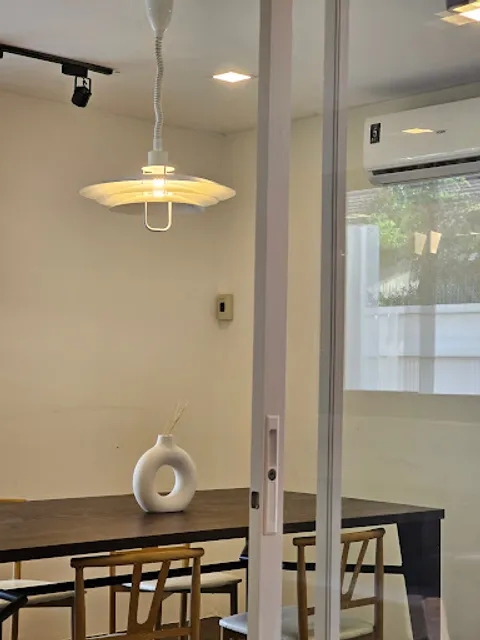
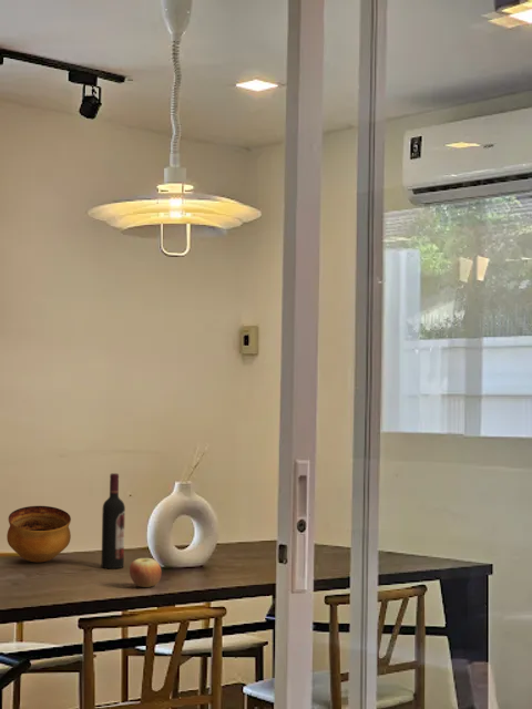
+ apple [129,557,163,588]
+ bowl [6,505,72,563]
+ wine bottle [100,472,126,569]
